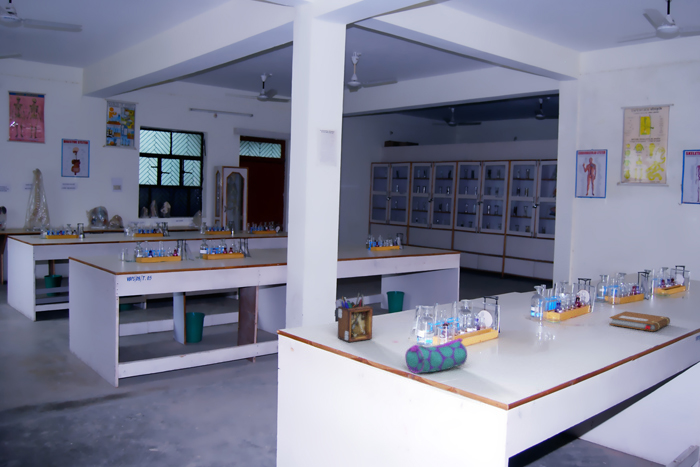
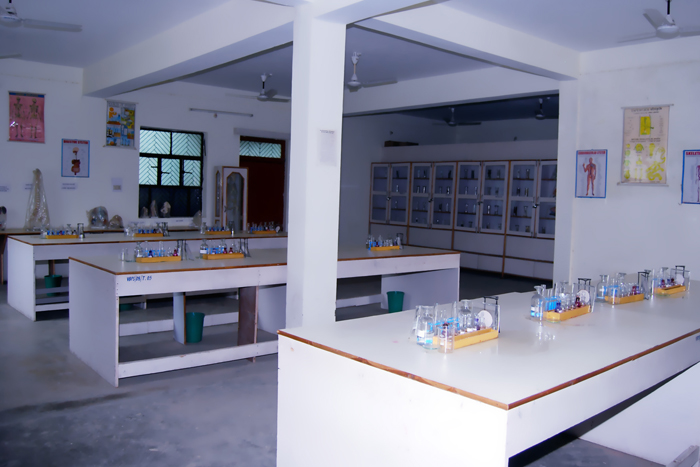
- desk organizer [337,292,374,343]
- notebook [608,310,671,332]
- pencil case [404,337,468,375]
